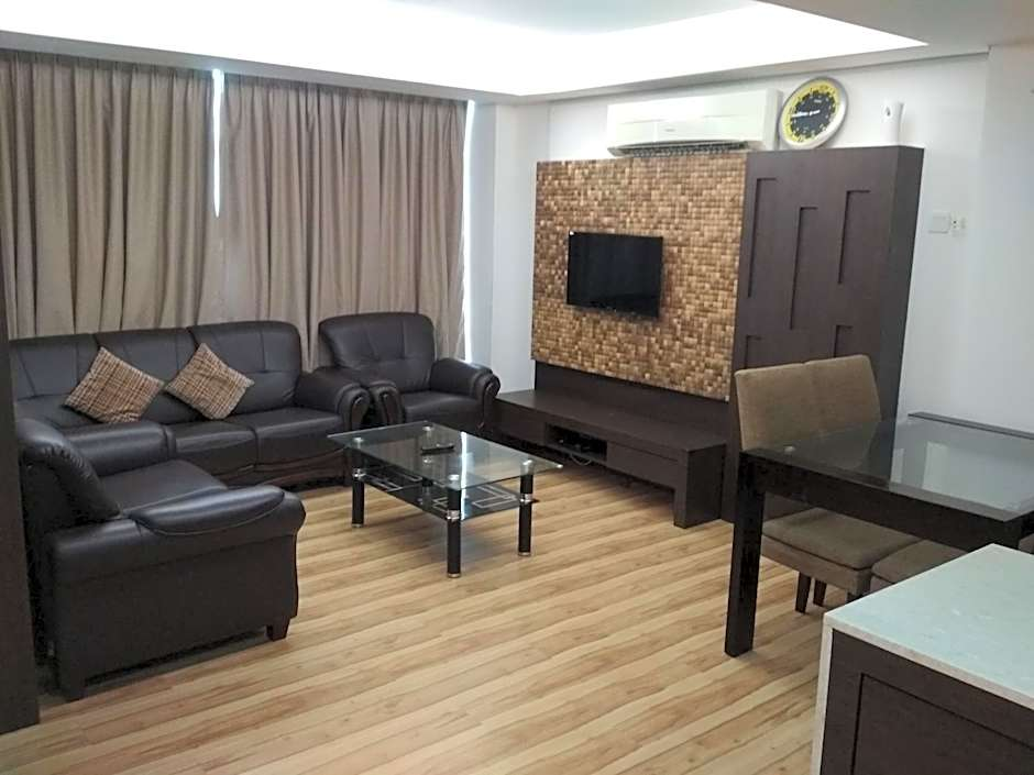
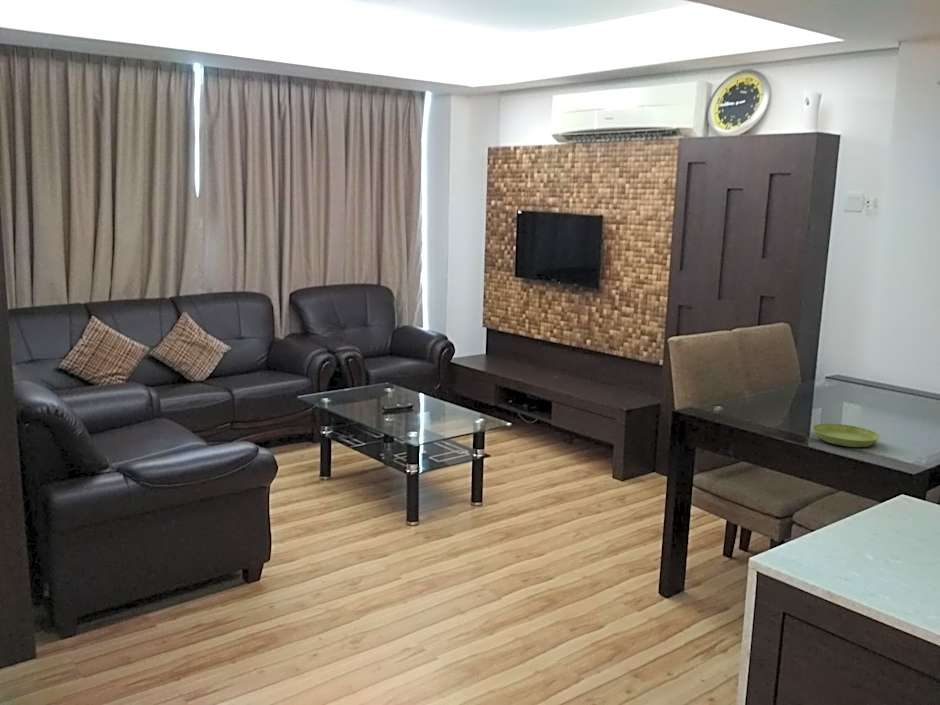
+ saucer [811,422,881,448]
